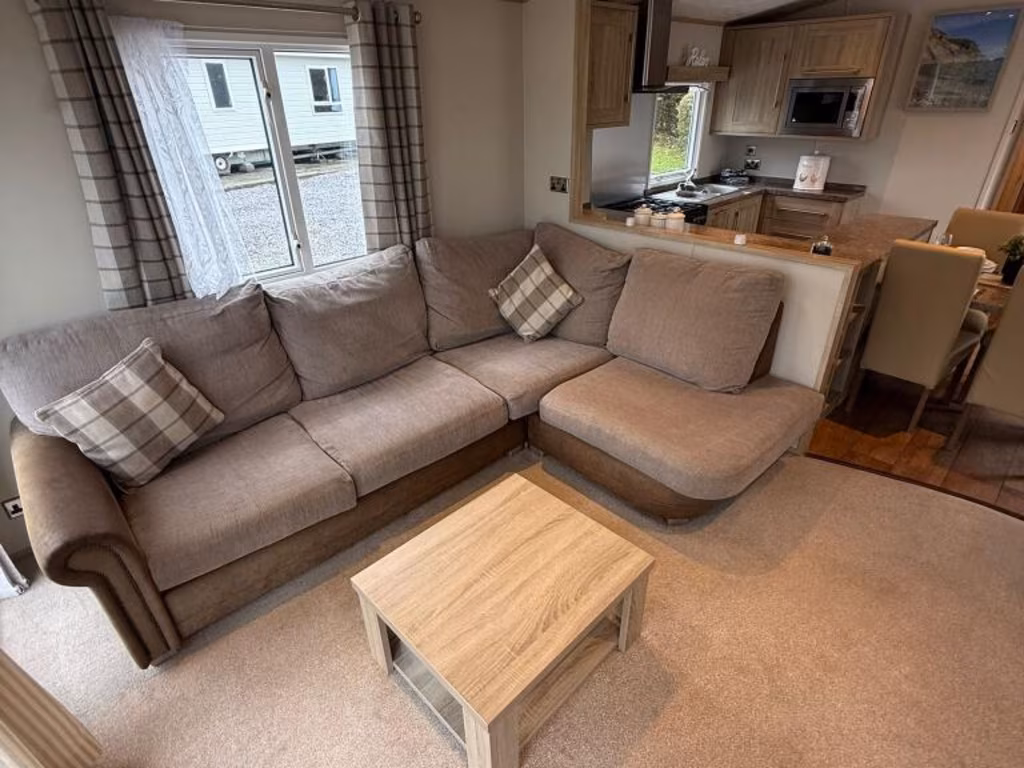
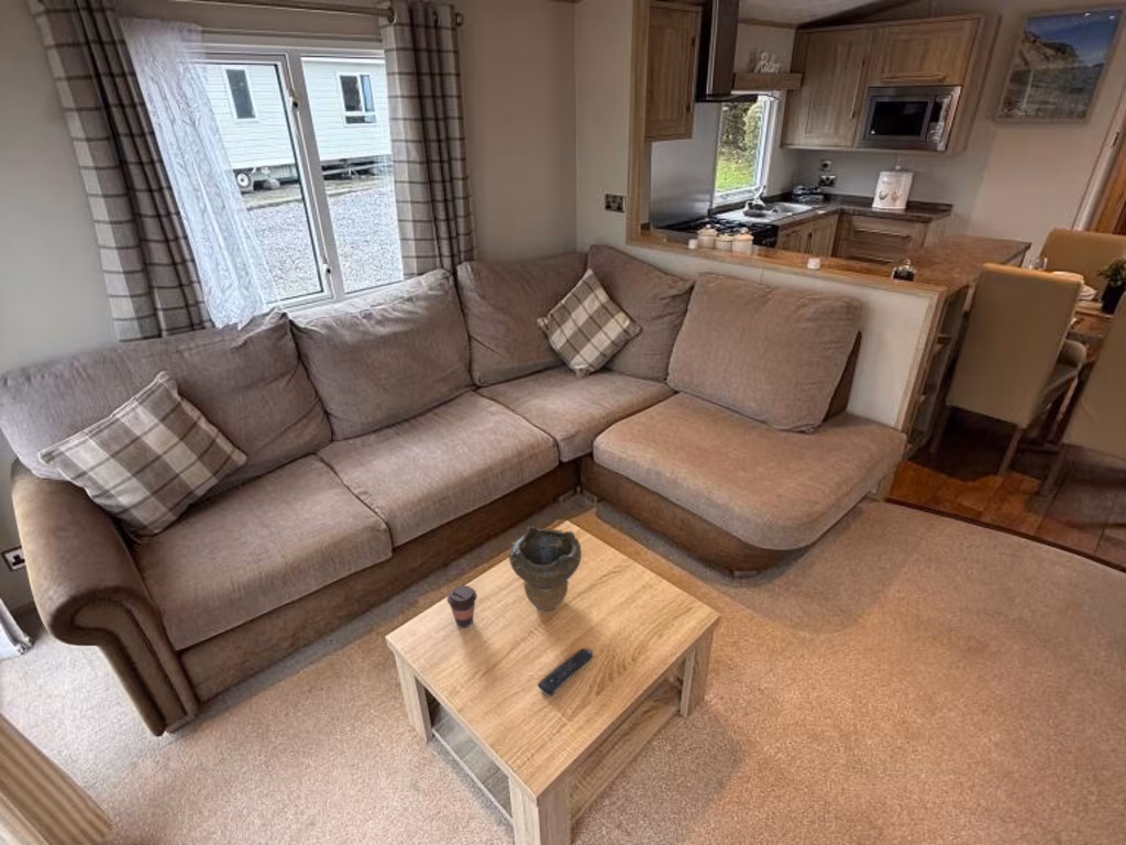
+ remote control [537,648,594,698]
+ decorative bowl [508,526,583,612]
+ coffee cup [446,584,478,628]
